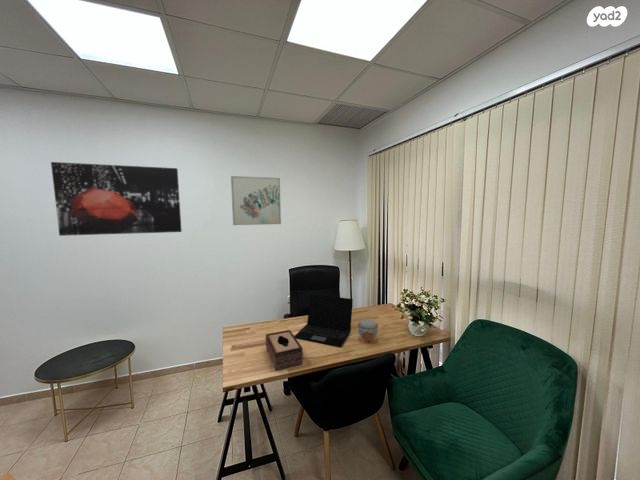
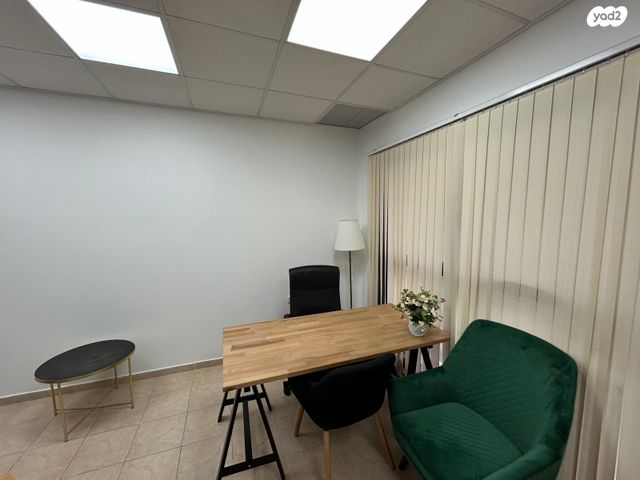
- laptop [294,293,354,348]
- tissue box [265,329,304,372]
- wall art [230,175,282,226]
- jar [356,318,379,343]
- wall art [50,161,183,237]
